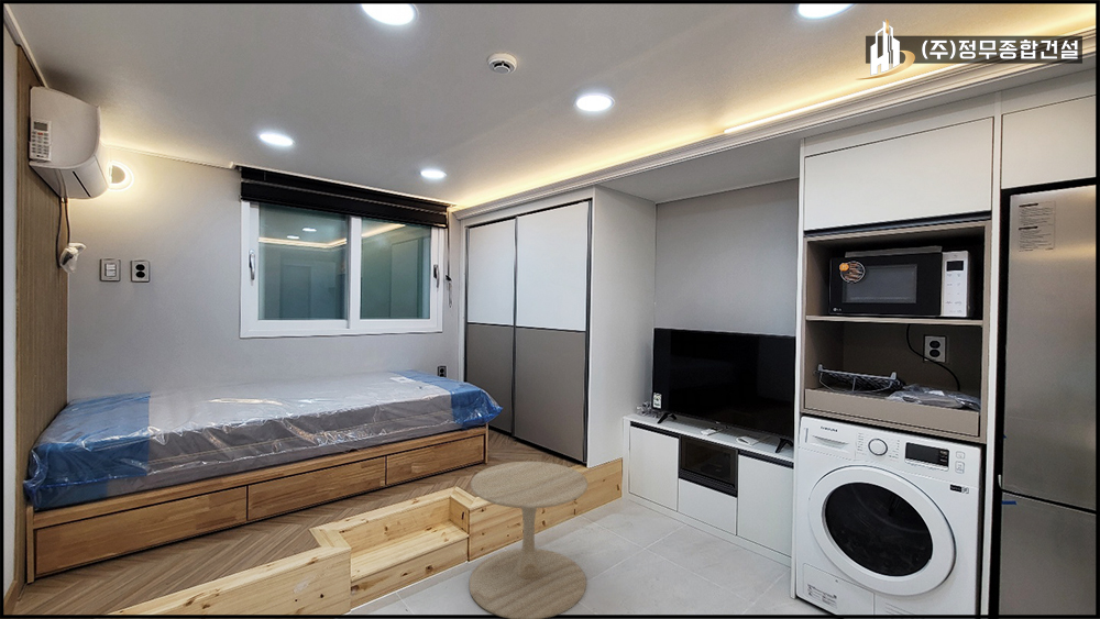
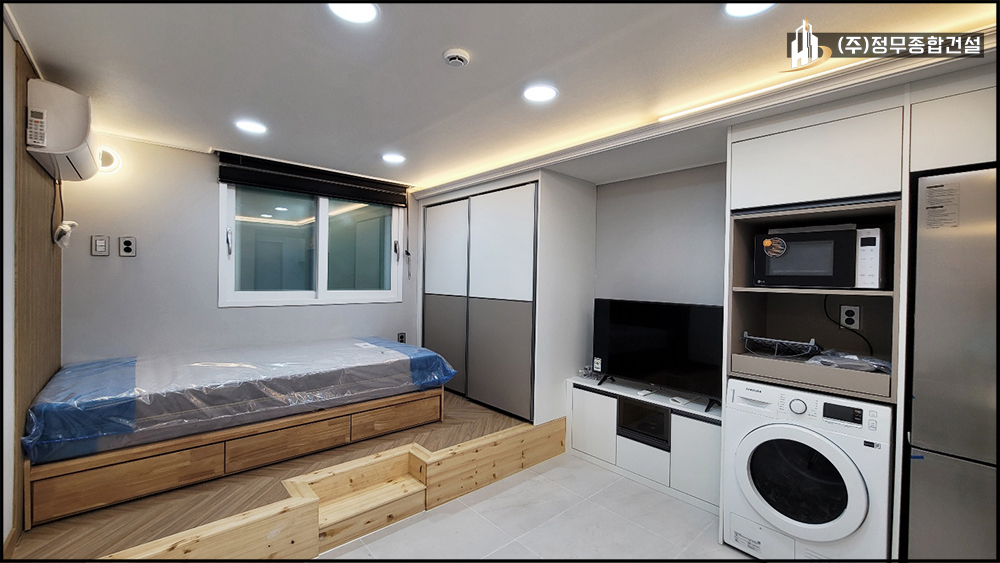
- side table [468,461,588,619]
